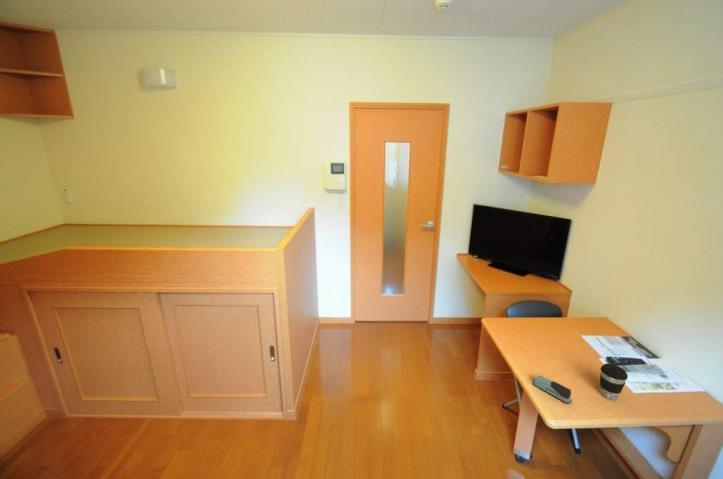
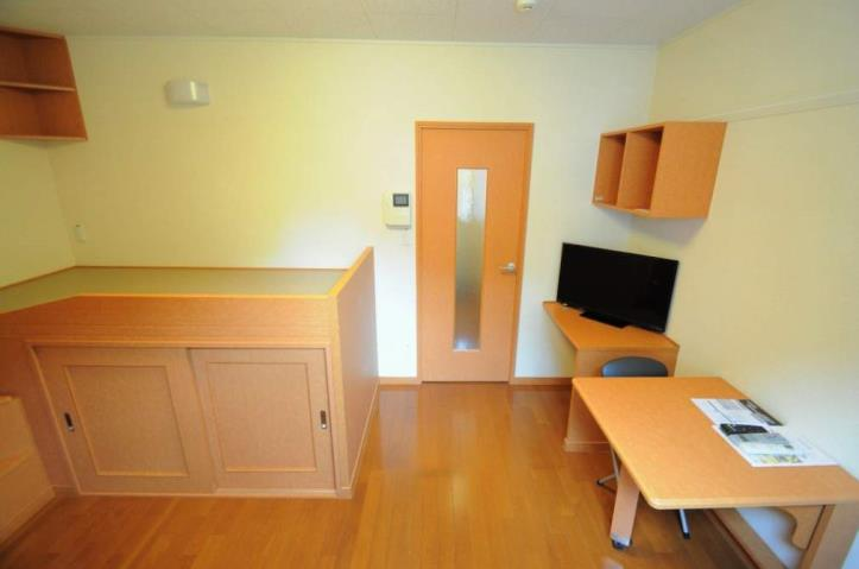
- stapler [532,374,573,405]
- coffee cup [599,363,629,401]
